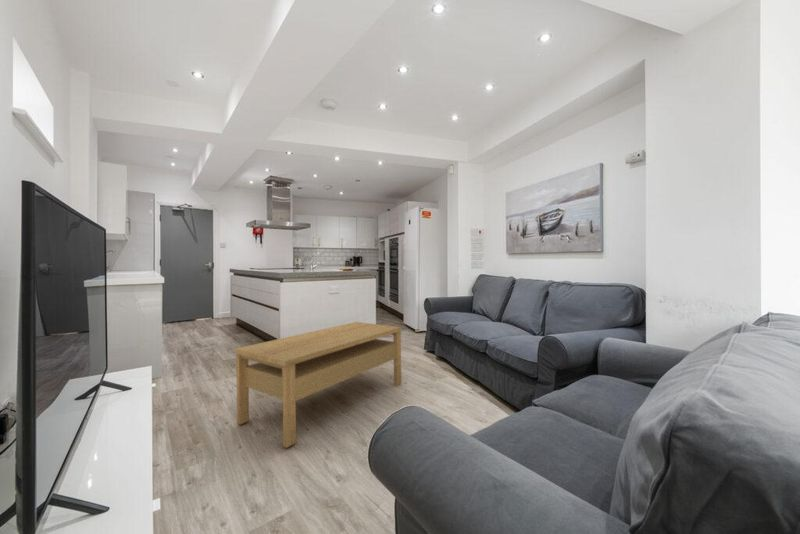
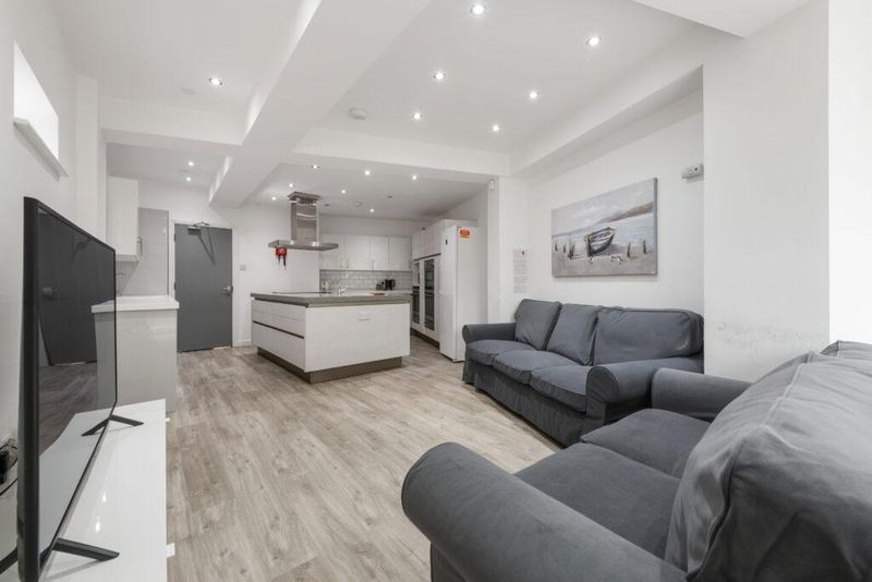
- coffee table [235,321,402,449]
